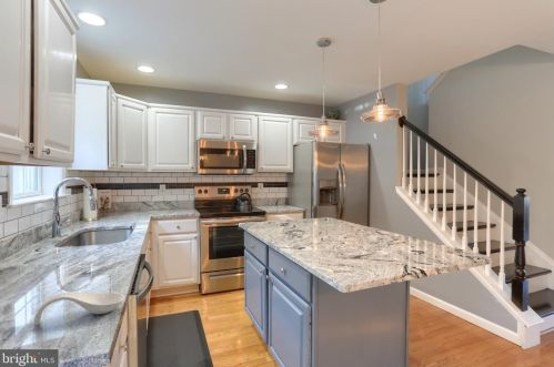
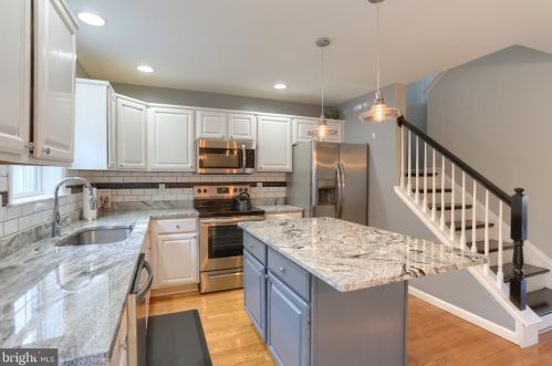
- spoon rest [32,292,125,326]
